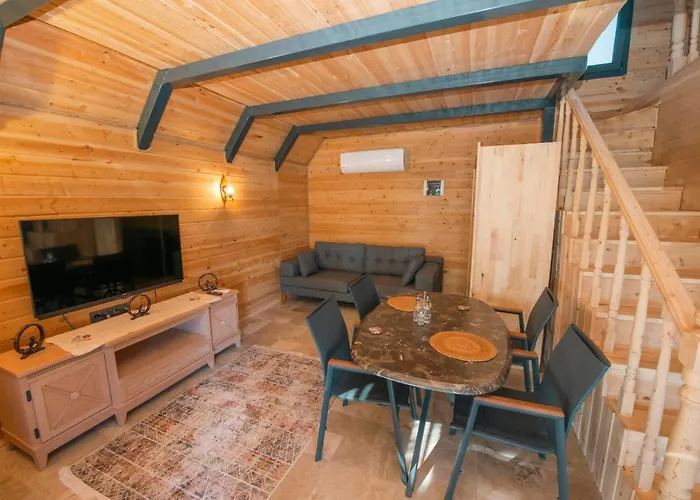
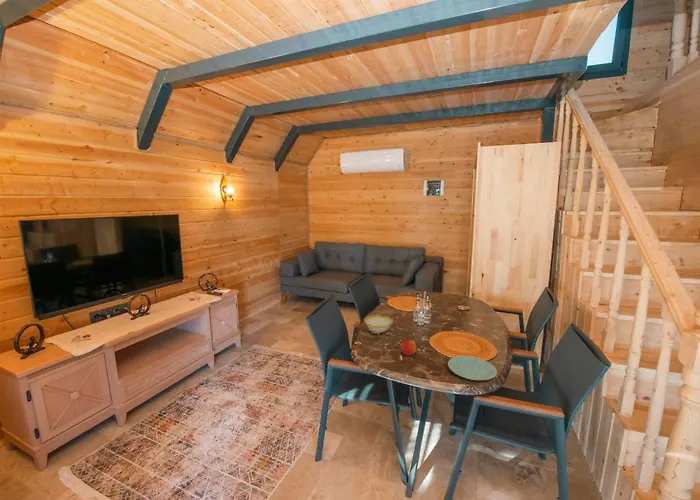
+ apple [400,339,418,357]
+ decorative bowl [363,314,394,336]
+ plate [447,355,498,381]
